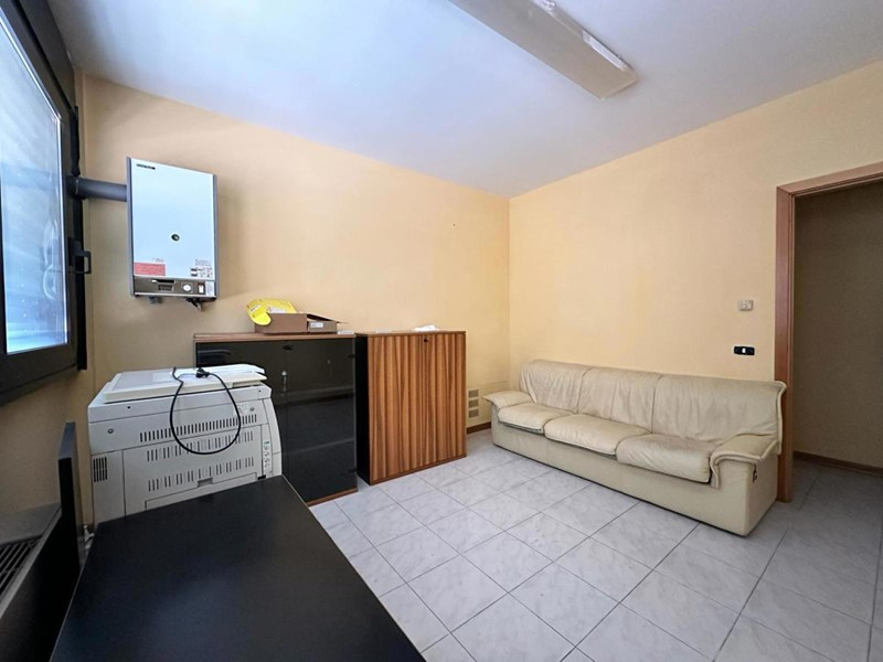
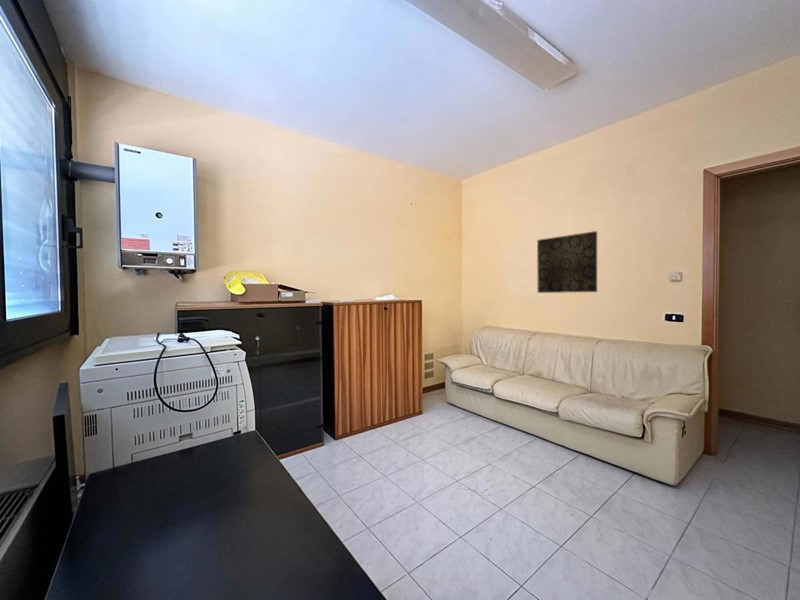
+ wall art [536,230,598,294]
